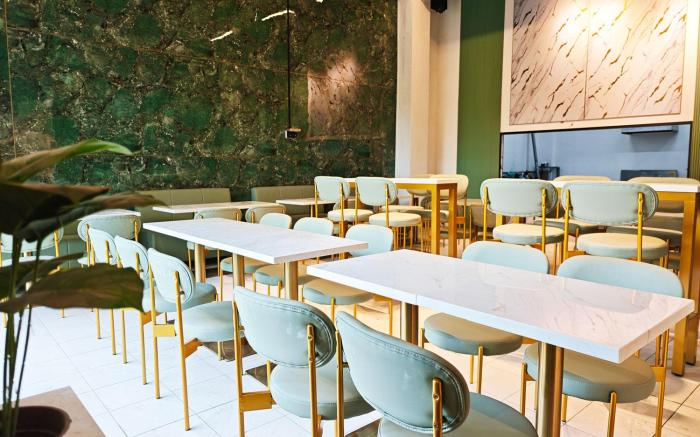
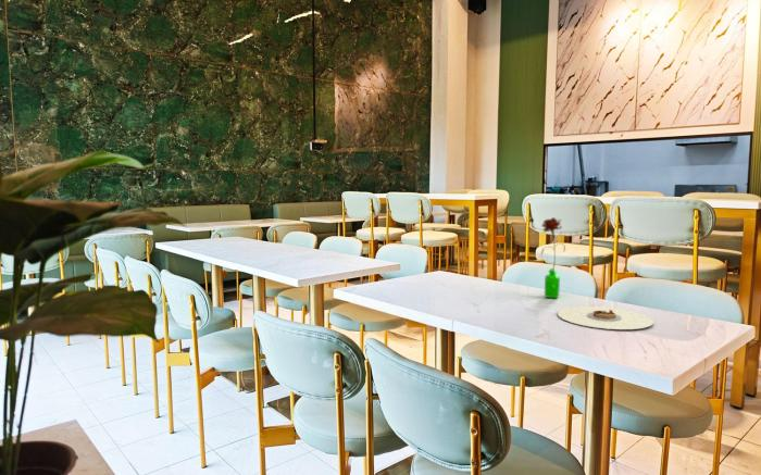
+ plate [557,305,654,330]
+ flower [540,216,566,299]
